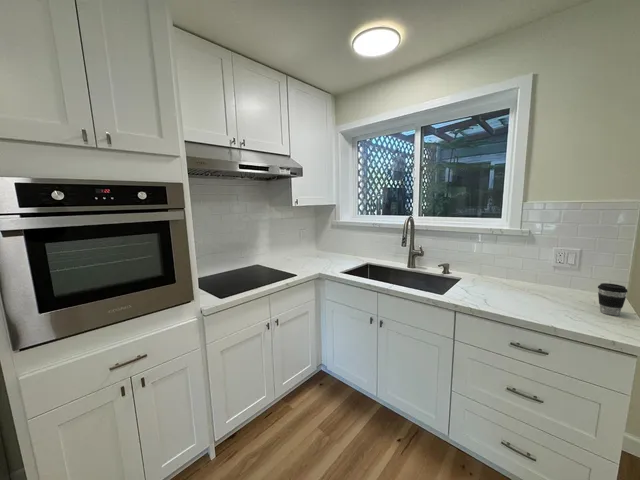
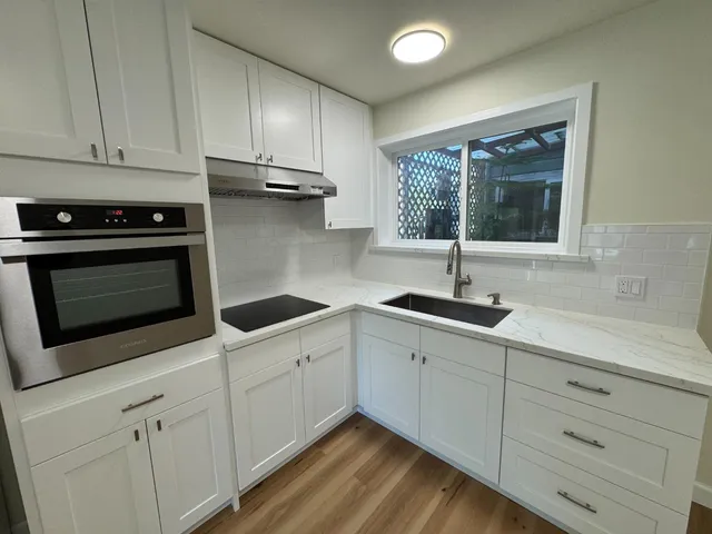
- coffee cup [597,282,629,317]
